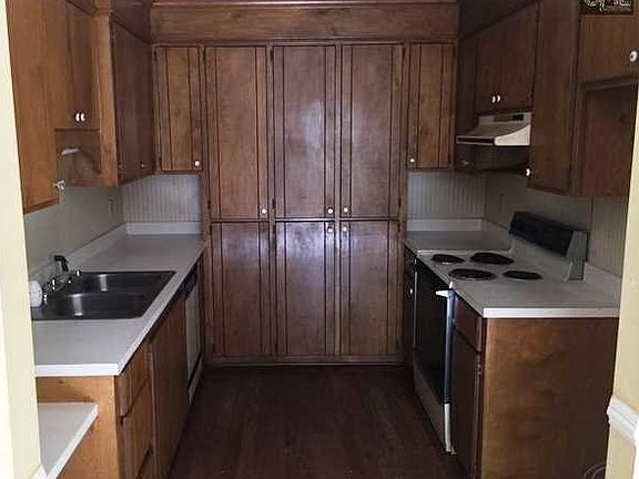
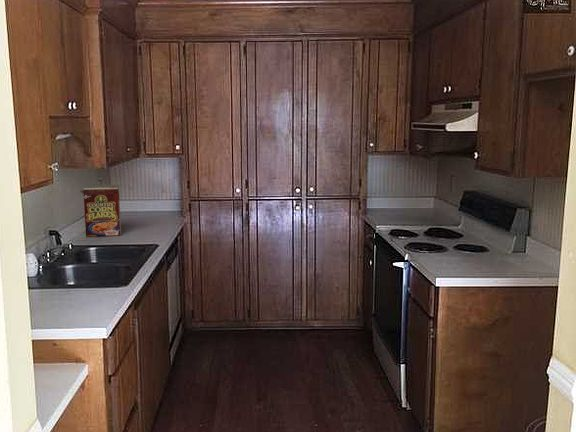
+ cereal box [79,183,122,238]
